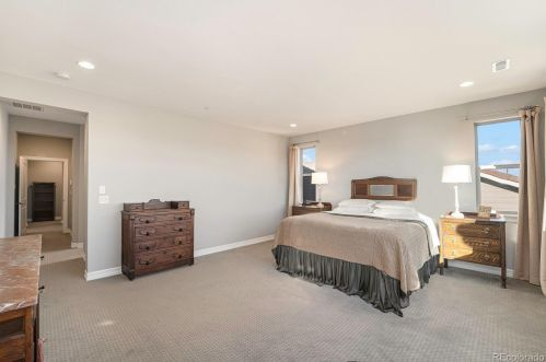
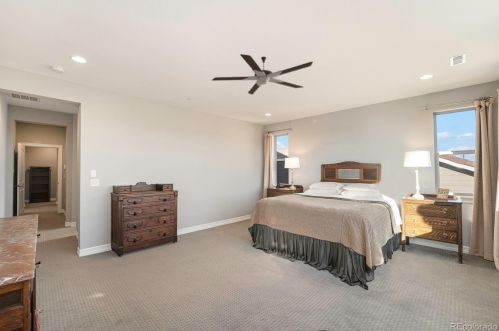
+ ceiling fan [211,53,314,96]
